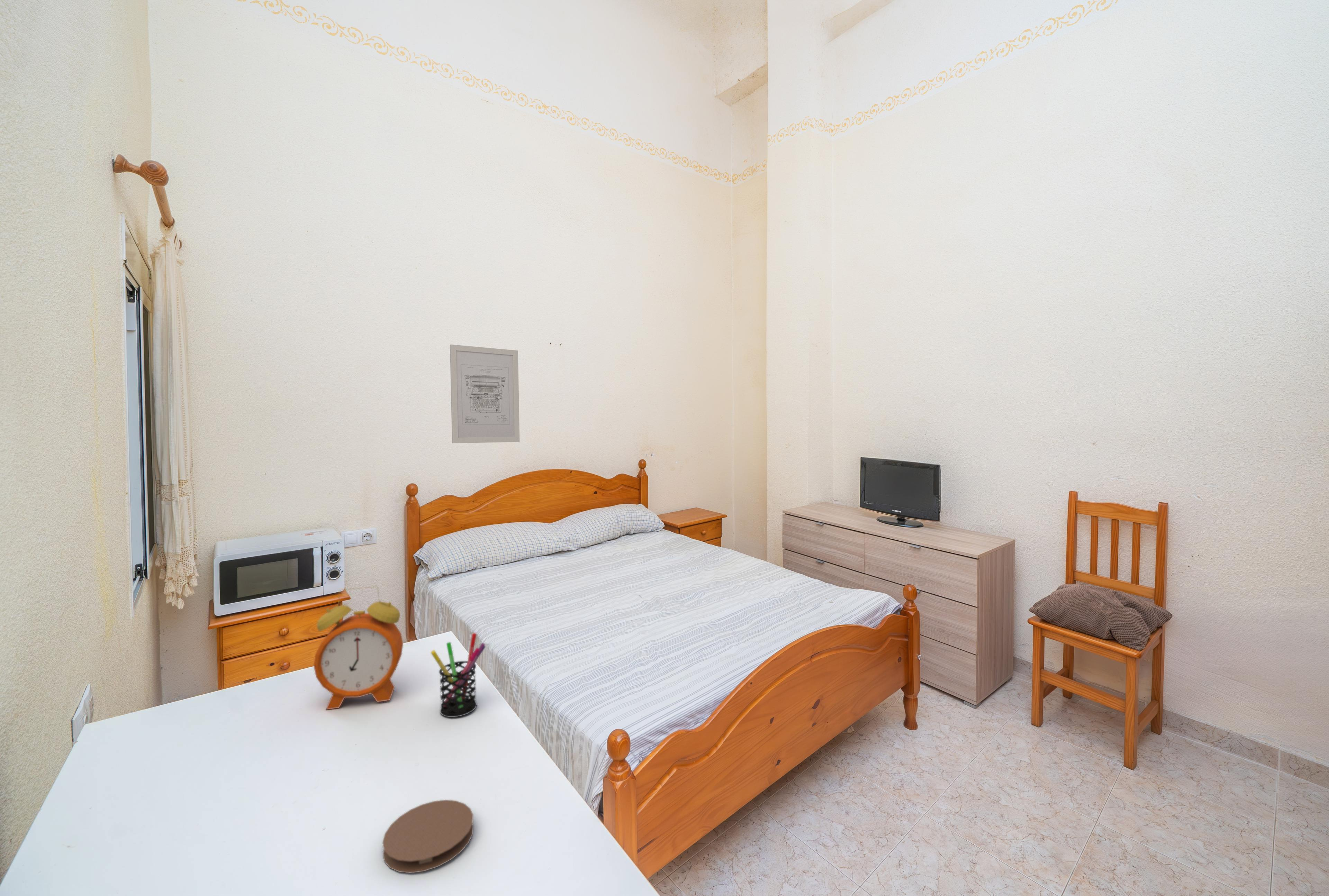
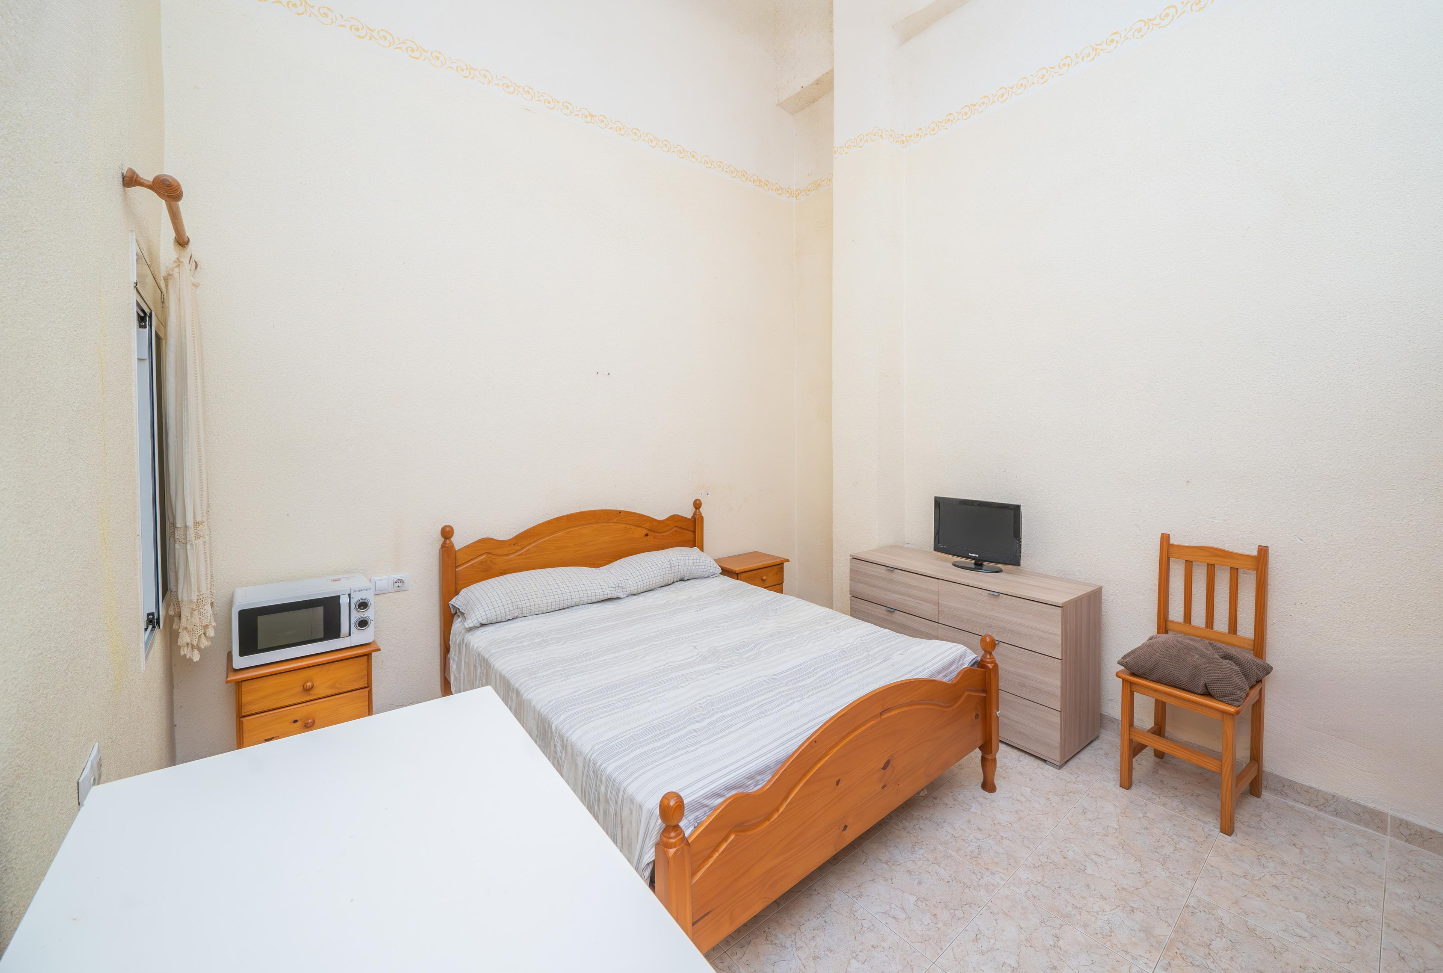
- pen holder [430,633,486,717]
- wall art [450,344,520,444]
- coaster [382,799,474,874]
- alarm clock [313,586,404,710]
